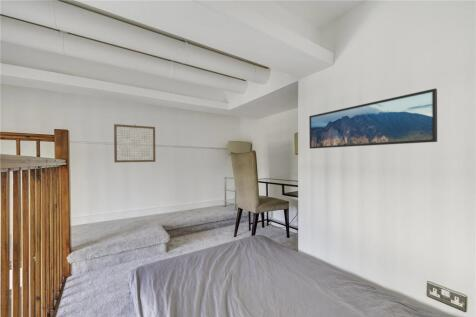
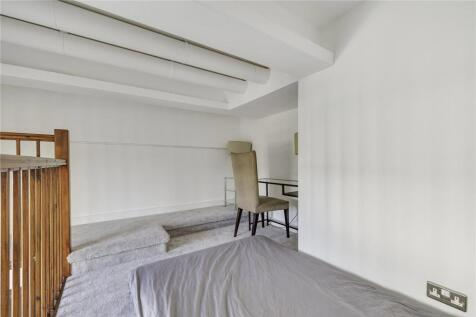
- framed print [308,87,438,150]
- wall art [113,123,156,163]
